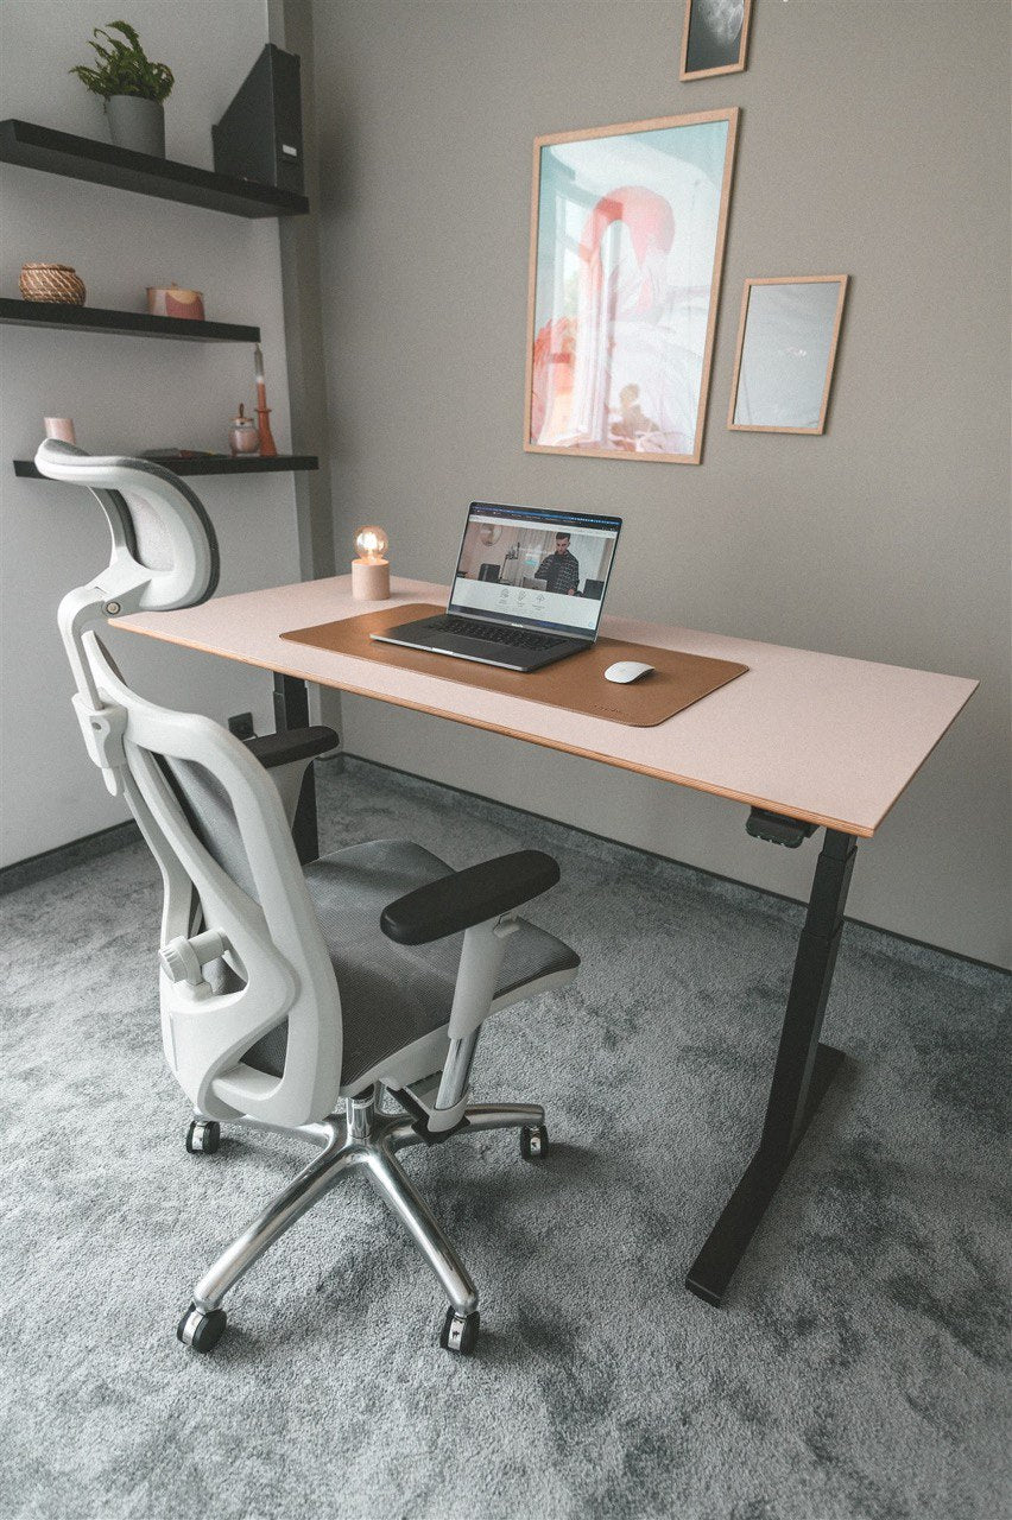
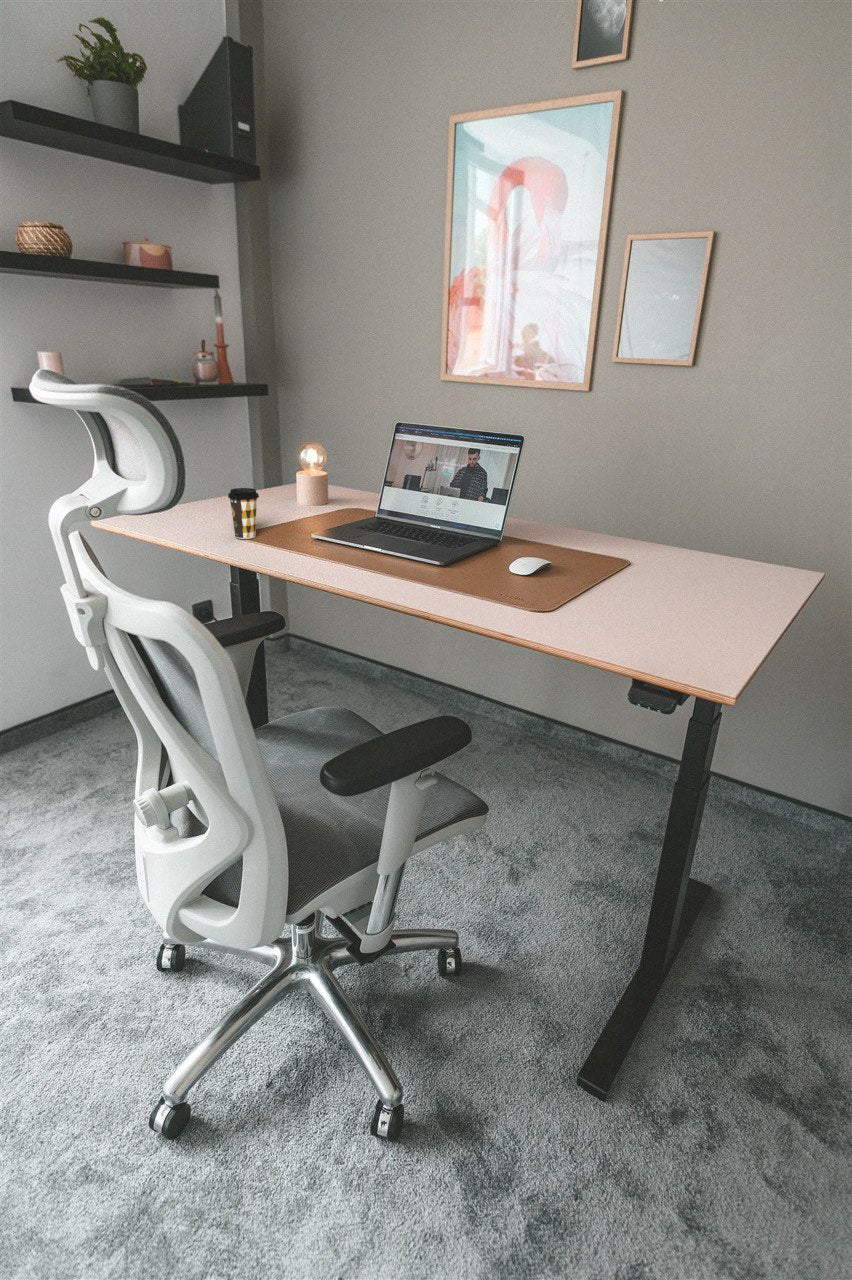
+ coffee cup [227,487,260,540]
